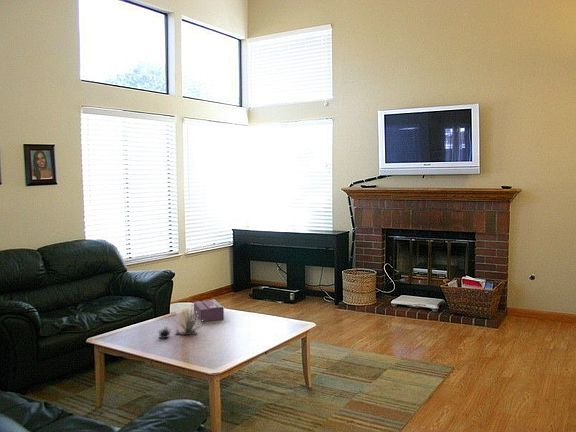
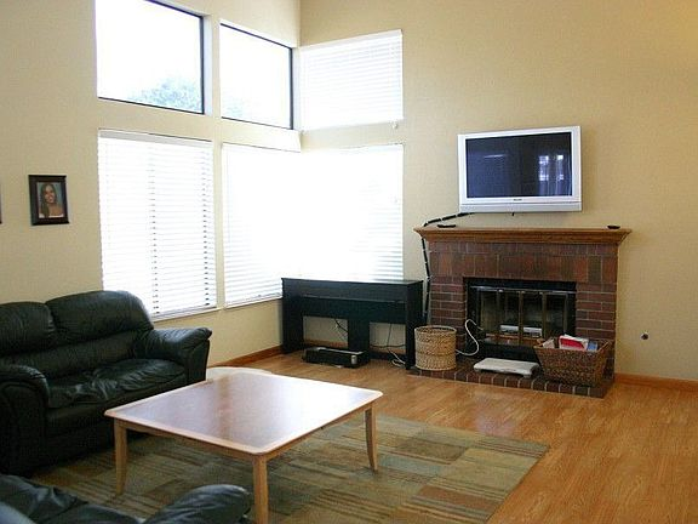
- succulent plant [156,303,206,339]
- tissue box [193,298,225,323]
